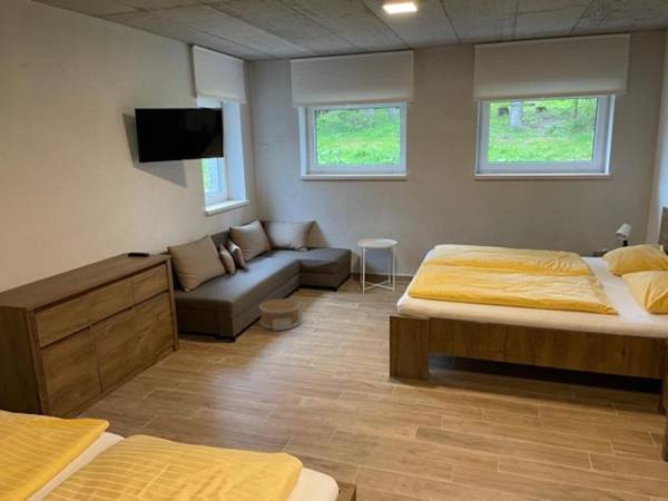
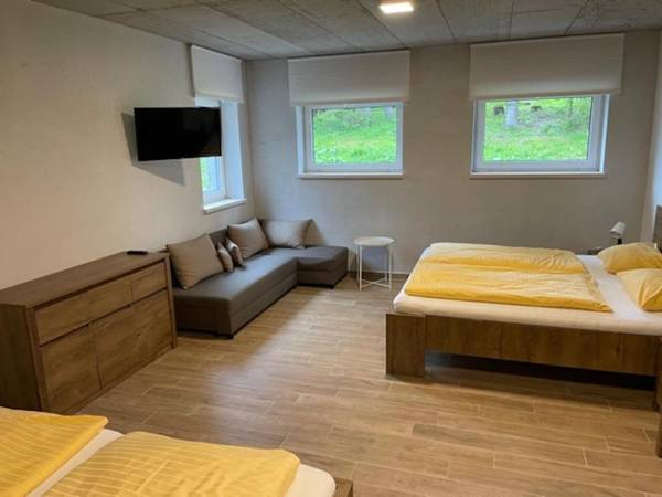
- basket [258,297,304,332]
